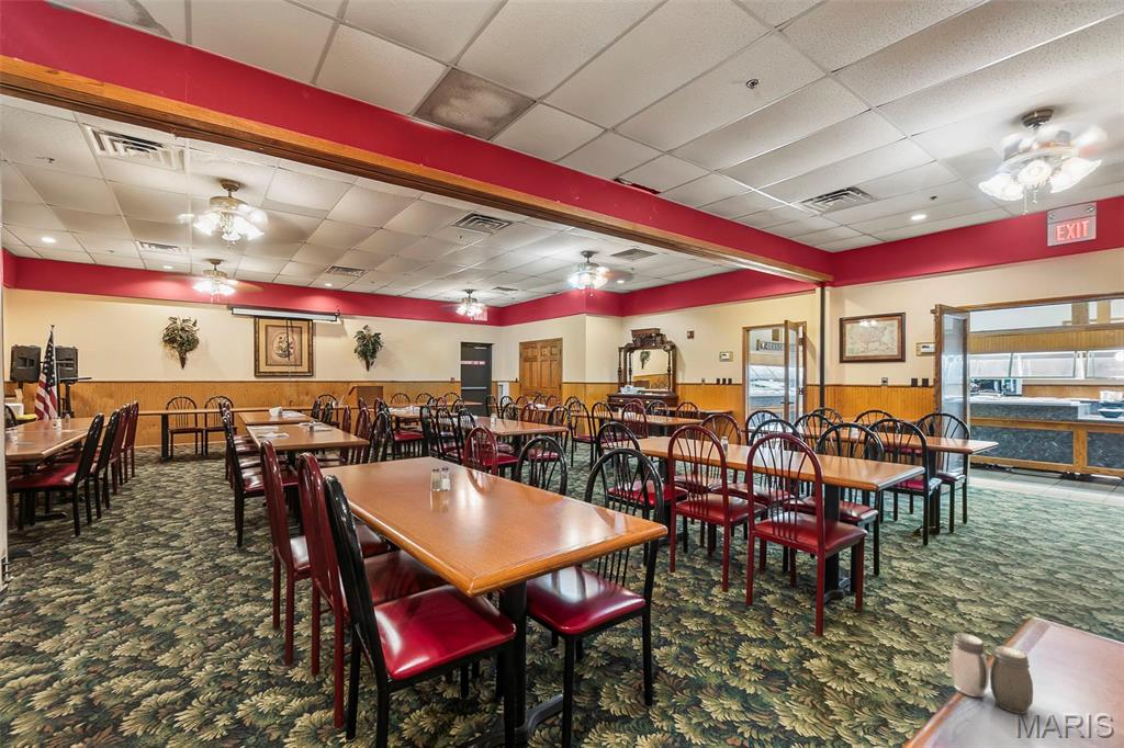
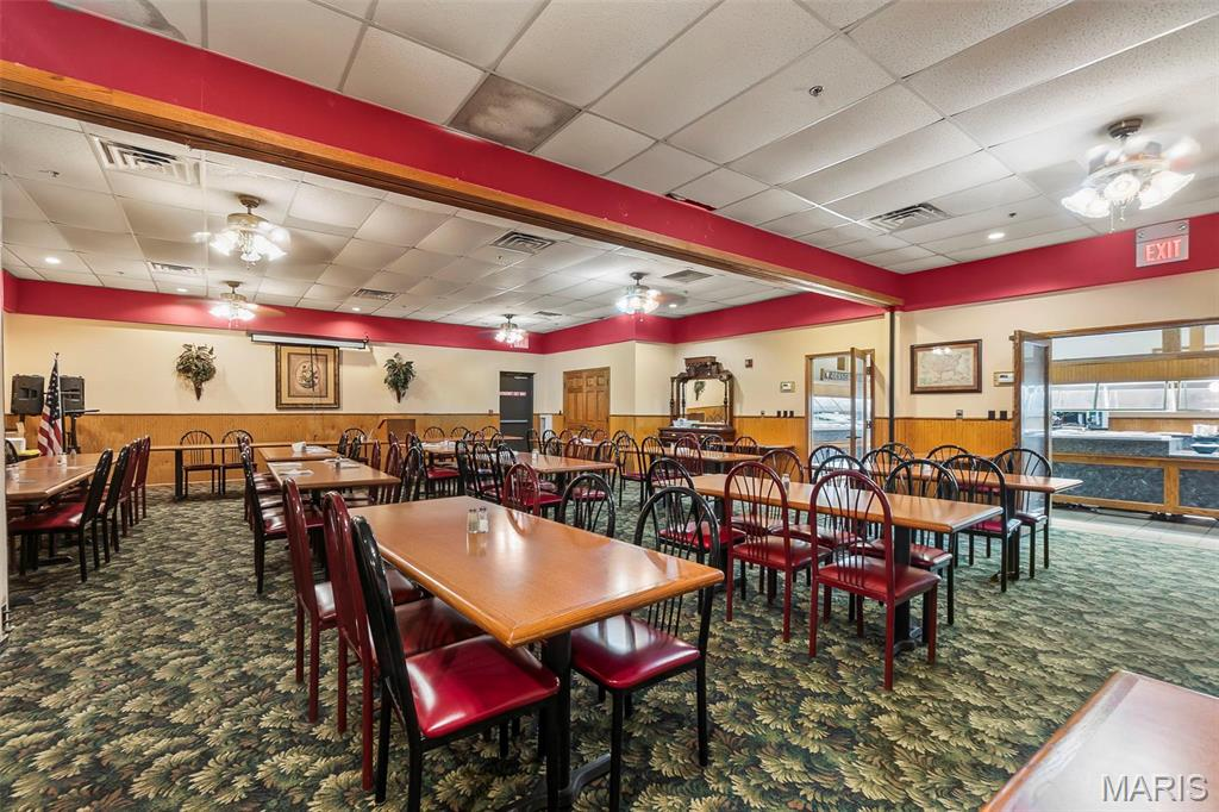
- salt and pepper shaker [948,632,1034,715]
